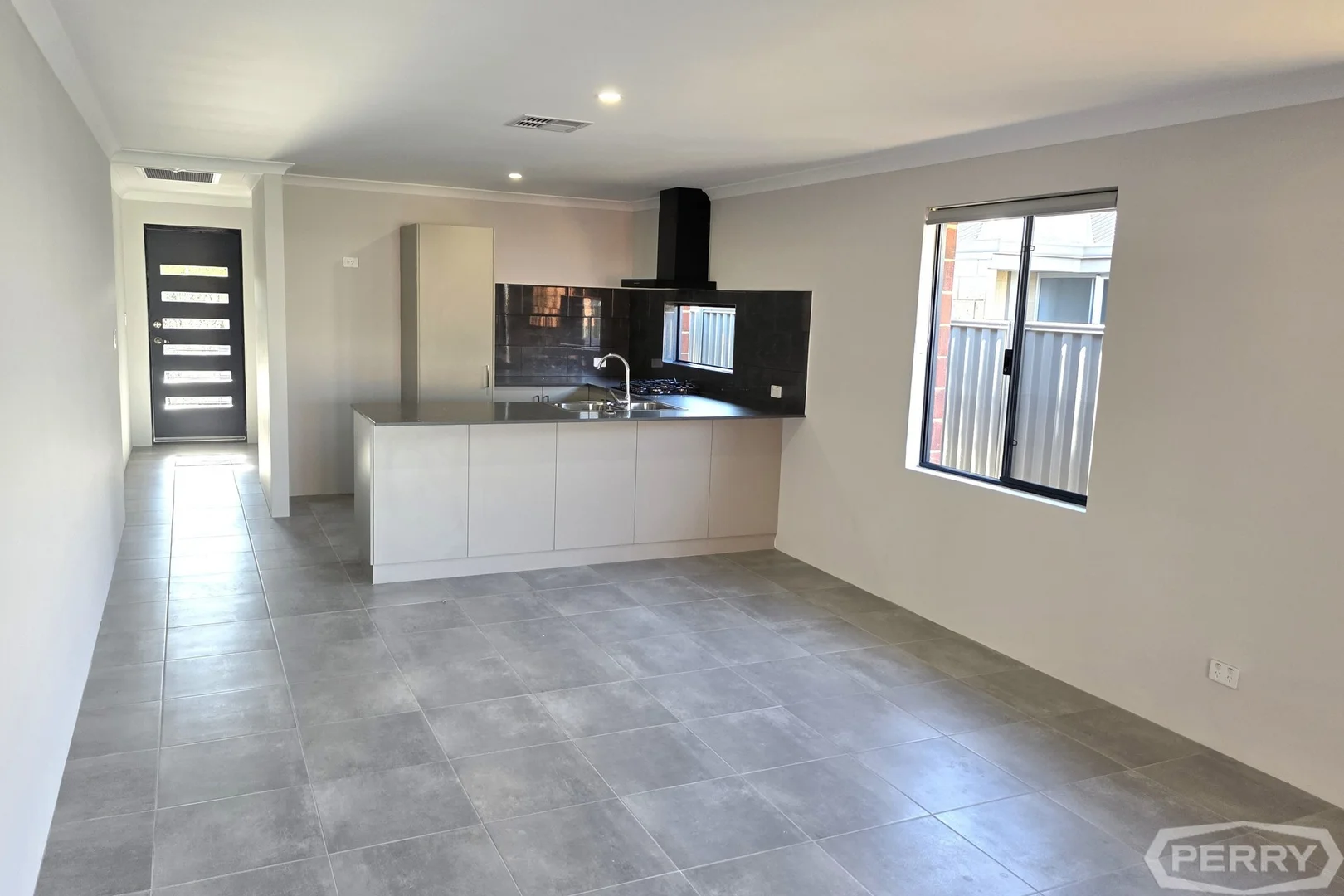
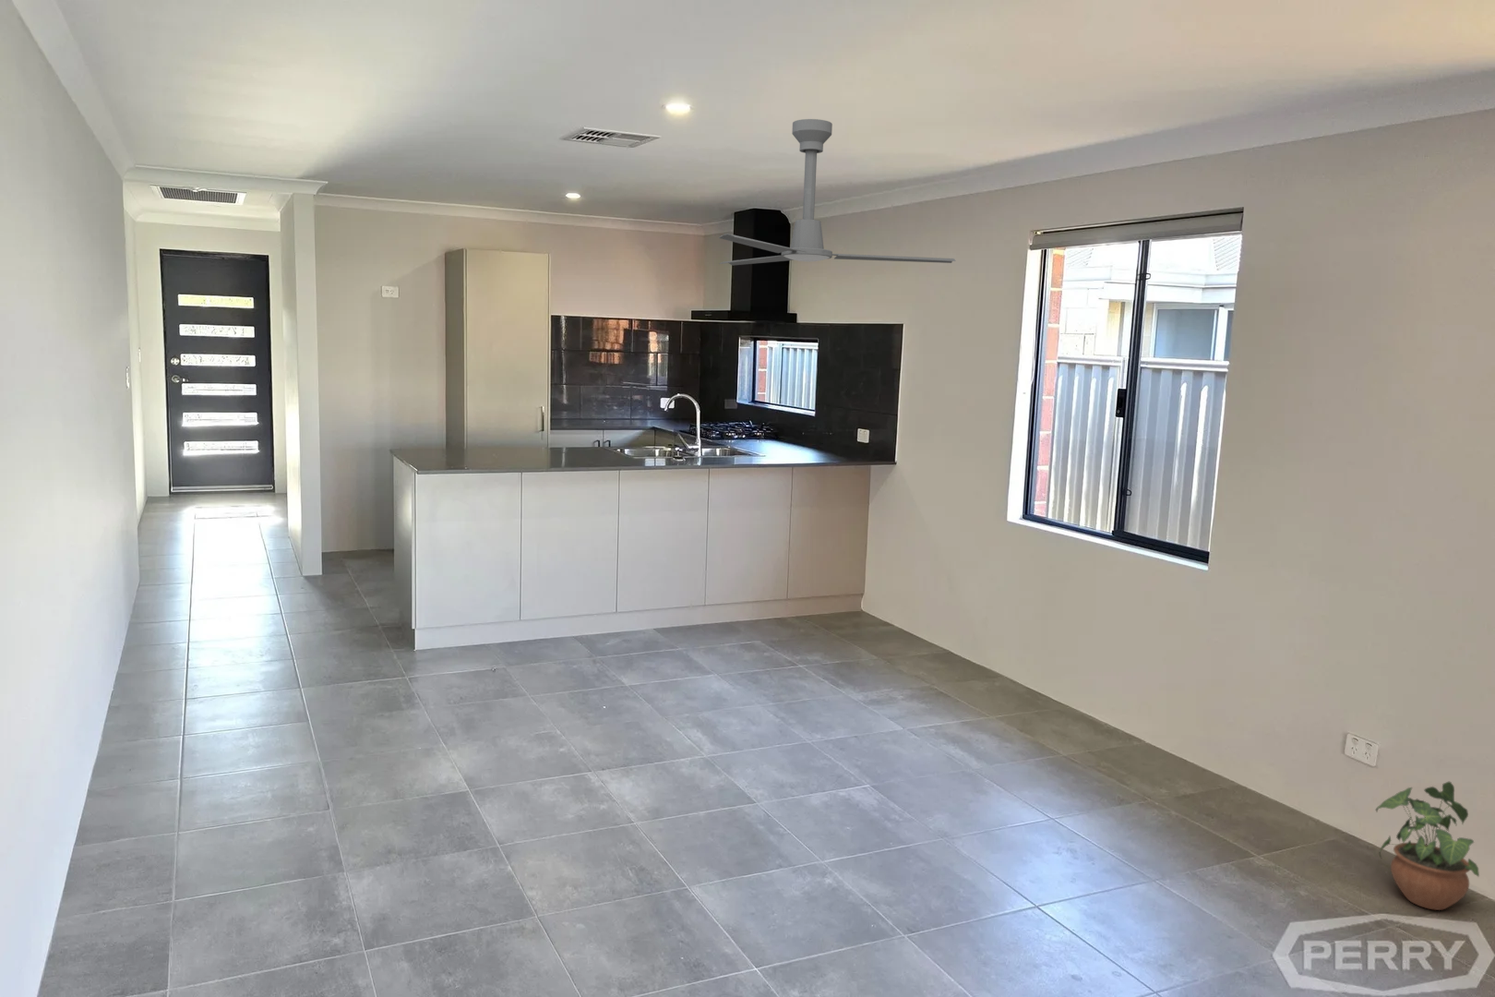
+ potted plant [1375,781,1481,911]
+ ceiling fan [717,118,956,267]
